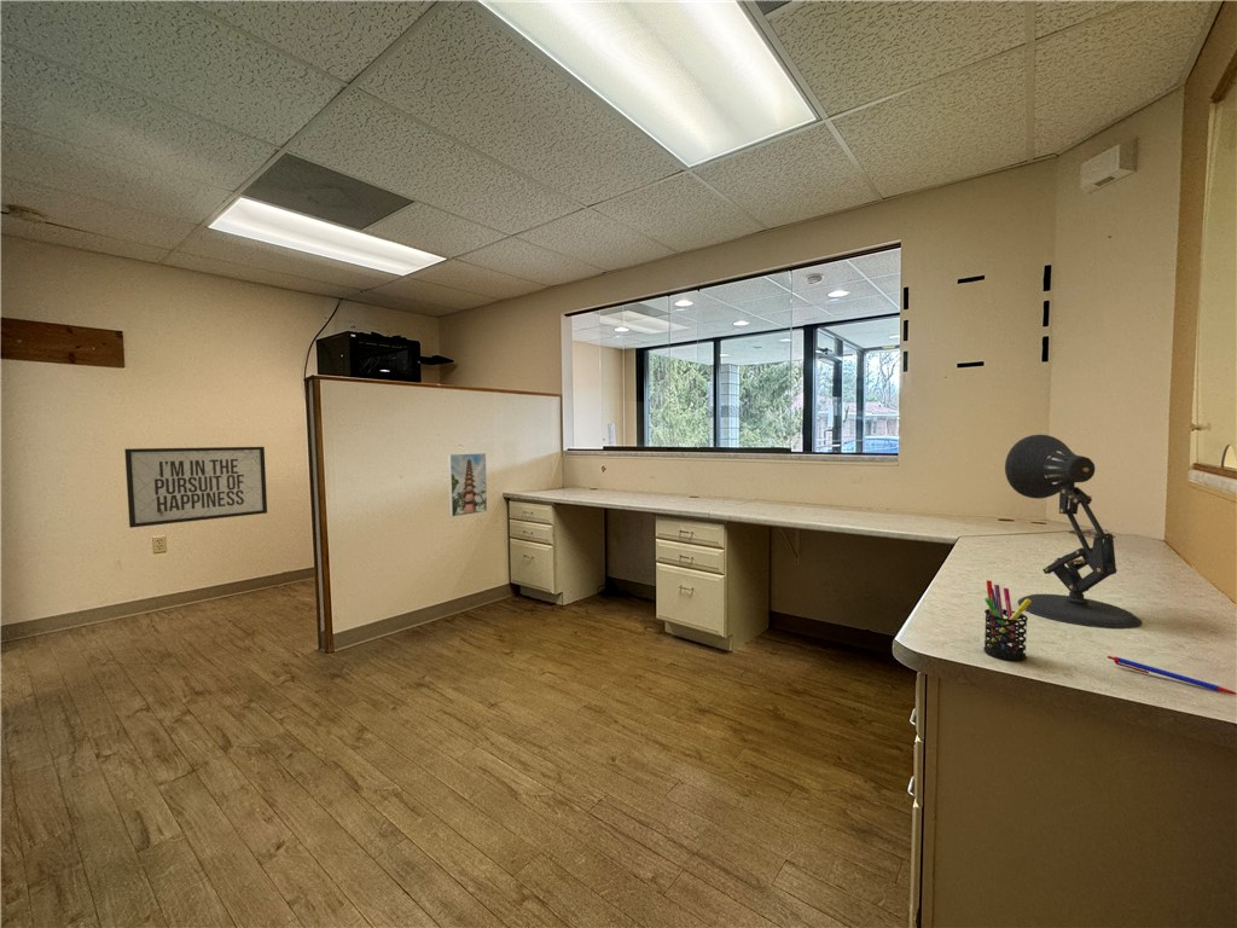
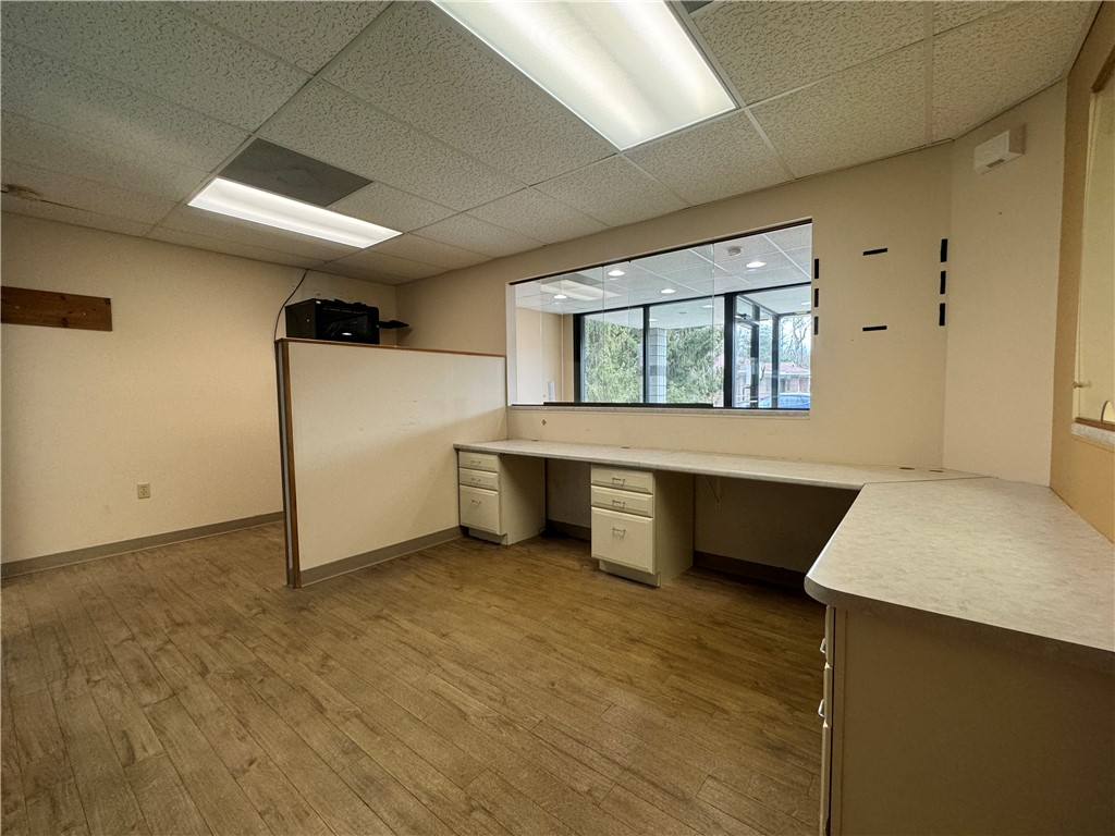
- desk lamp [1004,434,1143,630]
- mirror [123,446,268,529]
- pen holder [982,579,1032,662]
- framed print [447,452,488,518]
- pen [1107,655,1237,696]
